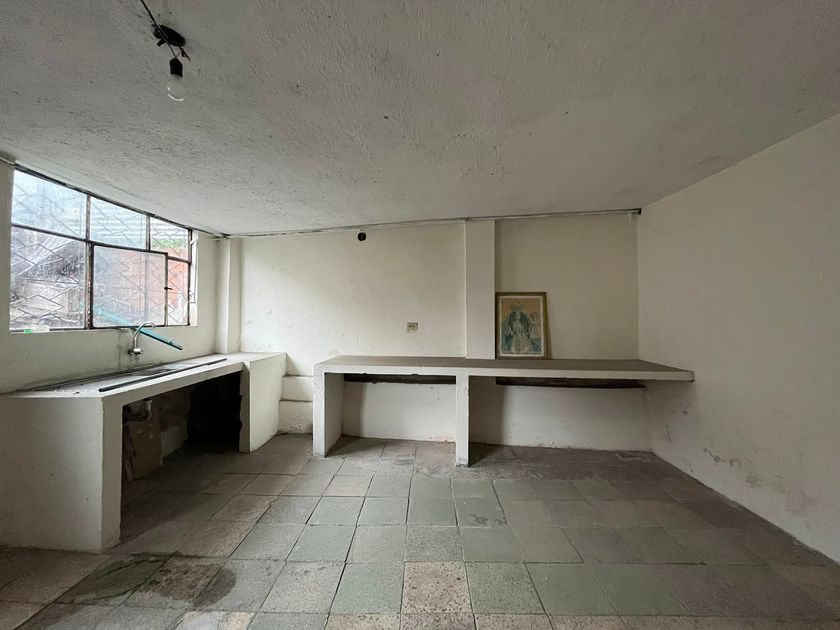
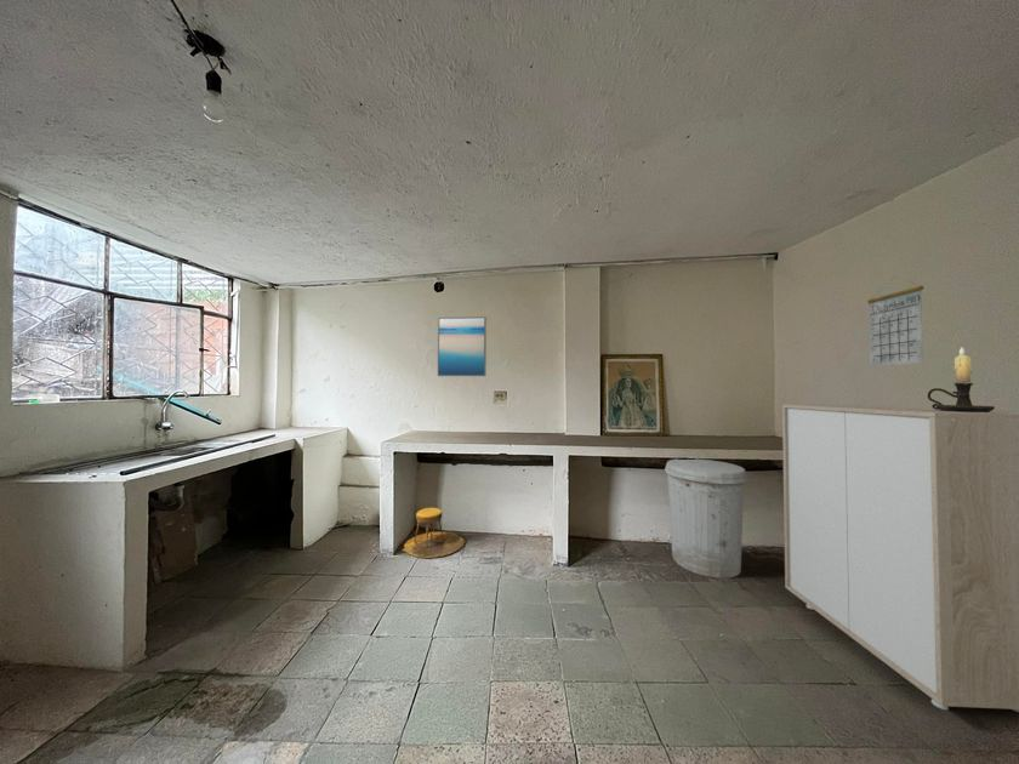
+ wall art [437,315,488,377]
+ trash can [664,458,748,580]
+ storage cabinet [781,404,1019,713]
+ calendar [866,275,924,367]
+ stool [400,507,466,559]
+ candle holder [927,346,996,412]
